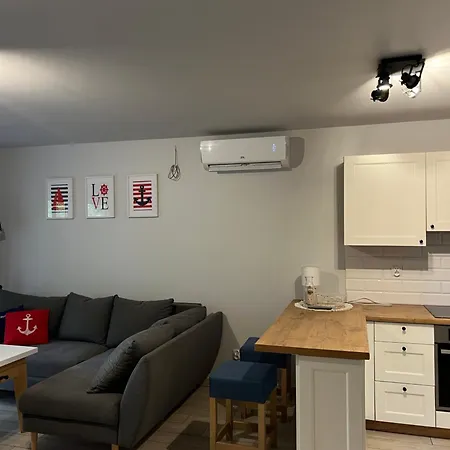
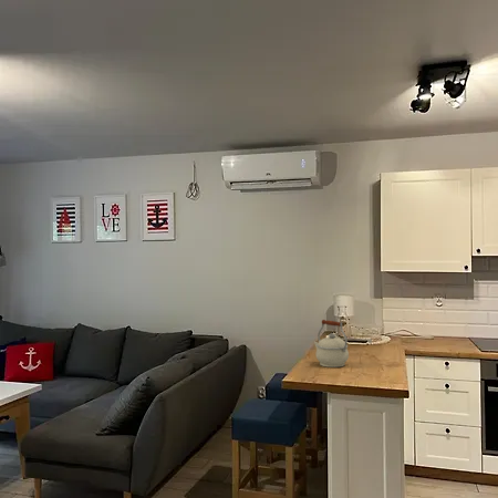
+ kettle [313,319,350,369]
